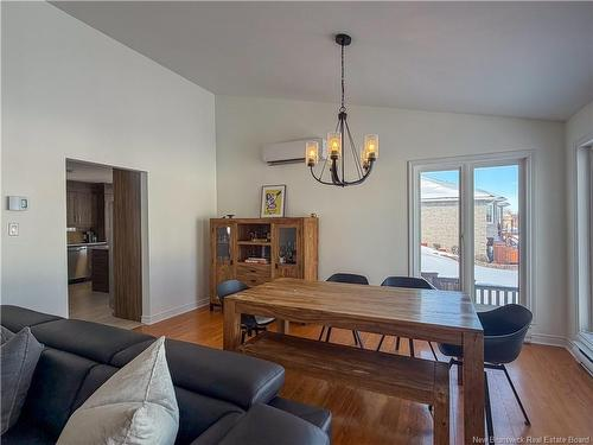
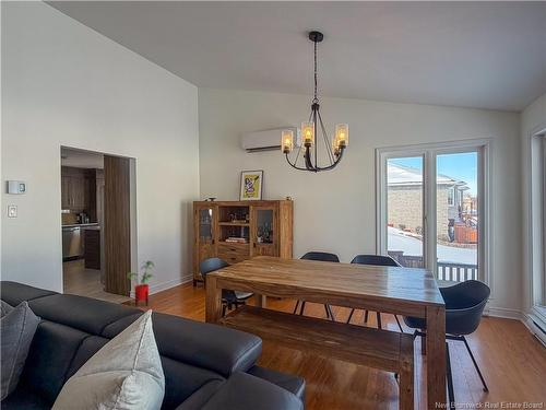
+ house plant [124,260,155,308]
